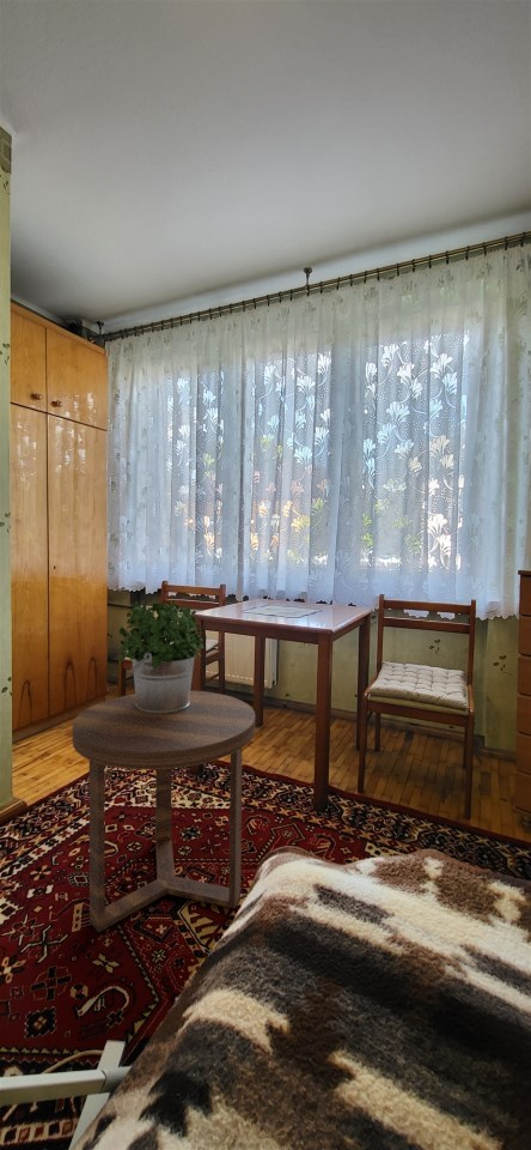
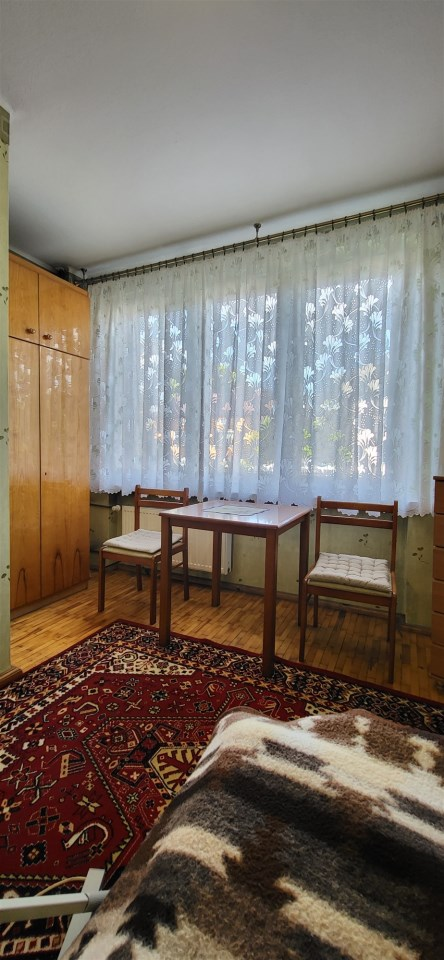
- potted plant [117,599,205,714]
- side table [71,690,256,933]
